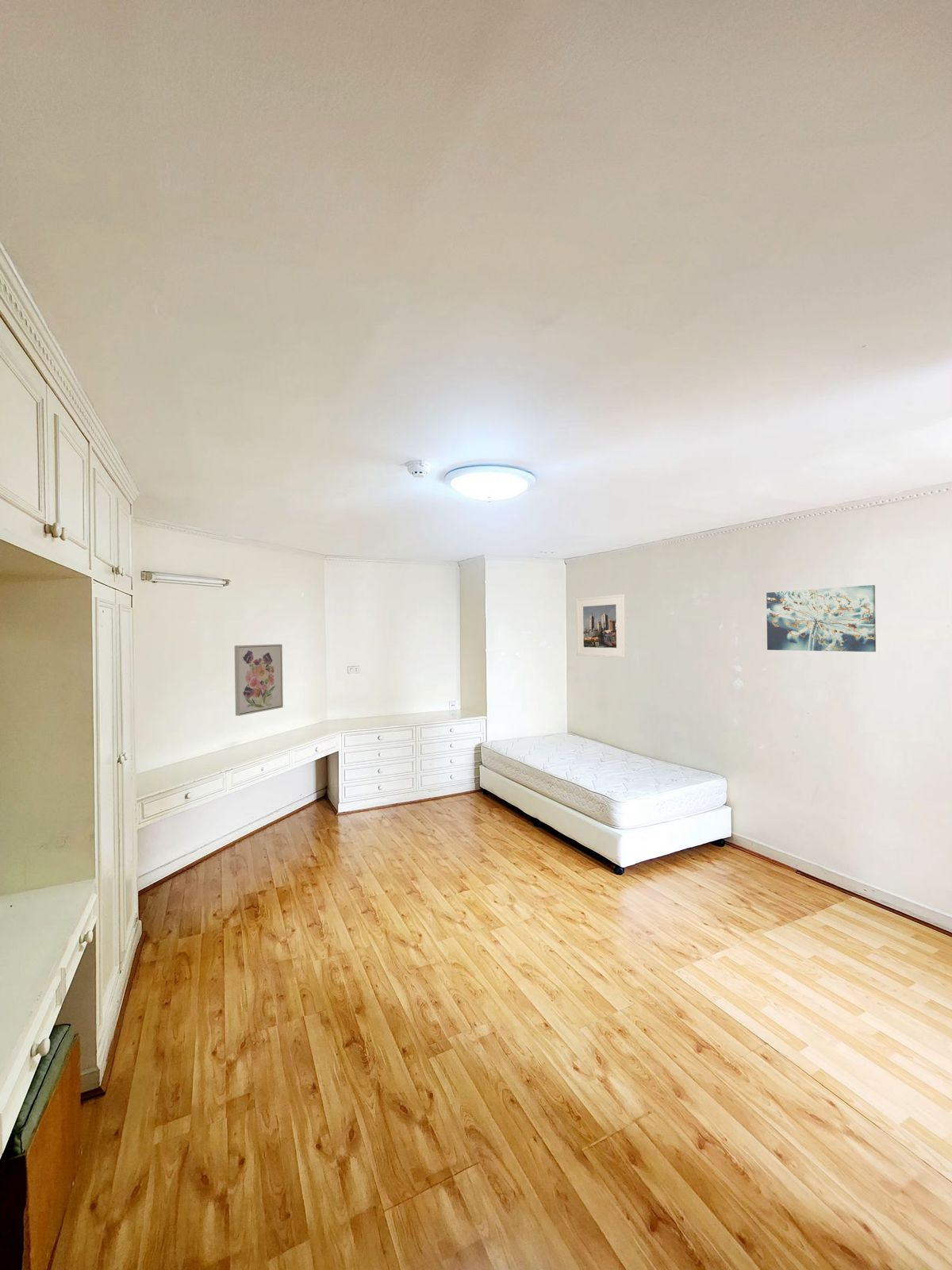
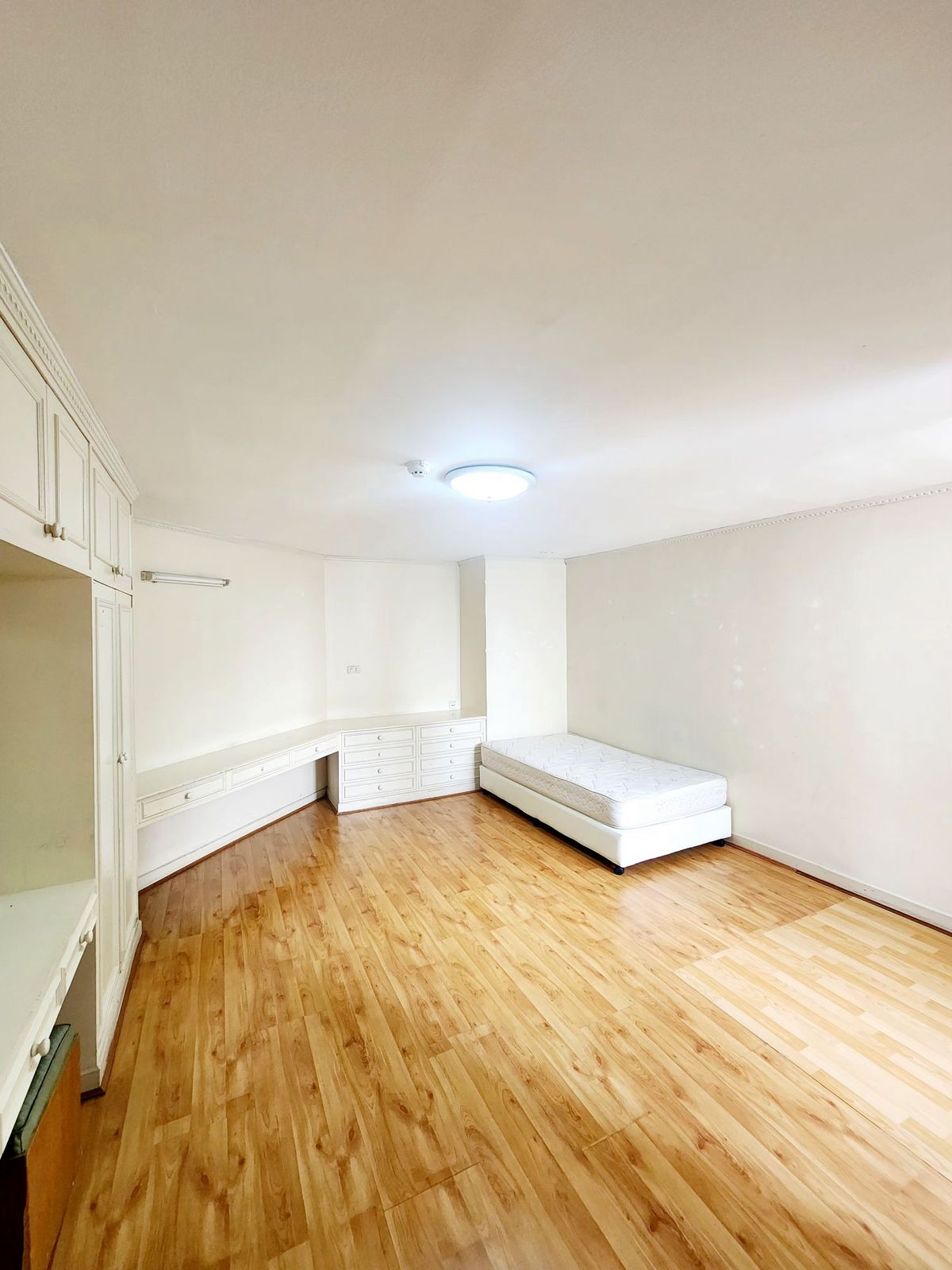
- wall art [766,584,877,652]
- wall art [234,644,284,717]
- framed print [575,594,626,658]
